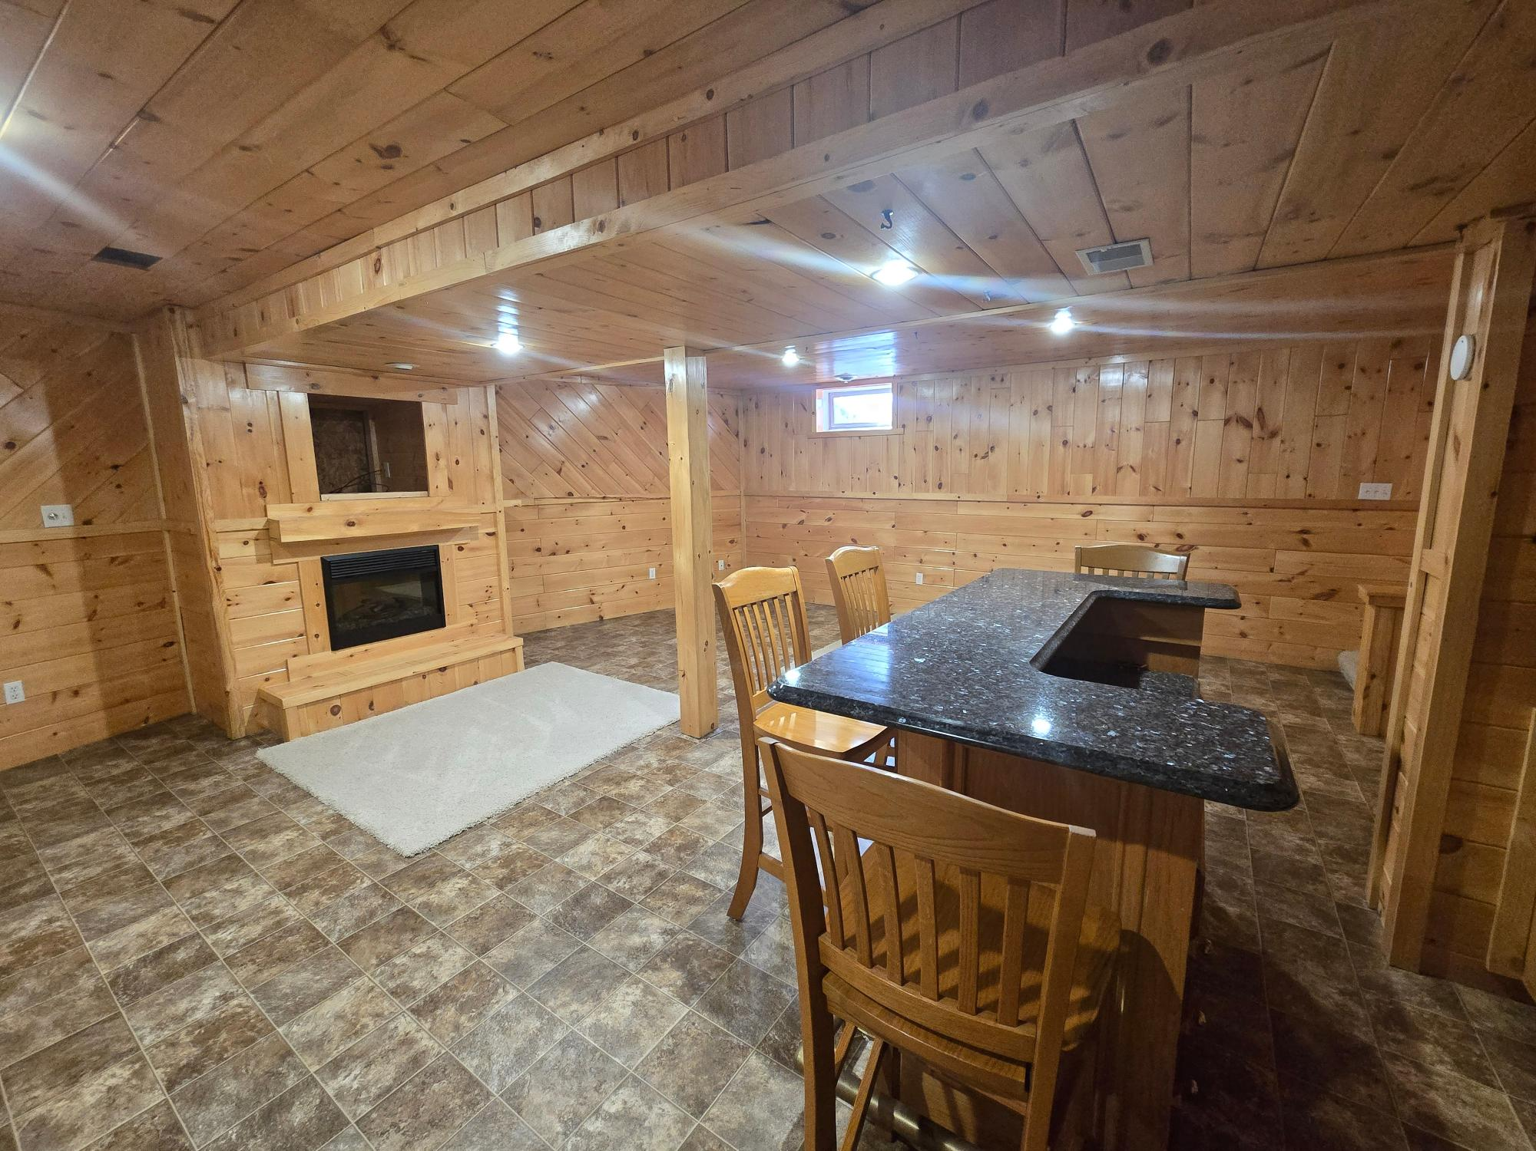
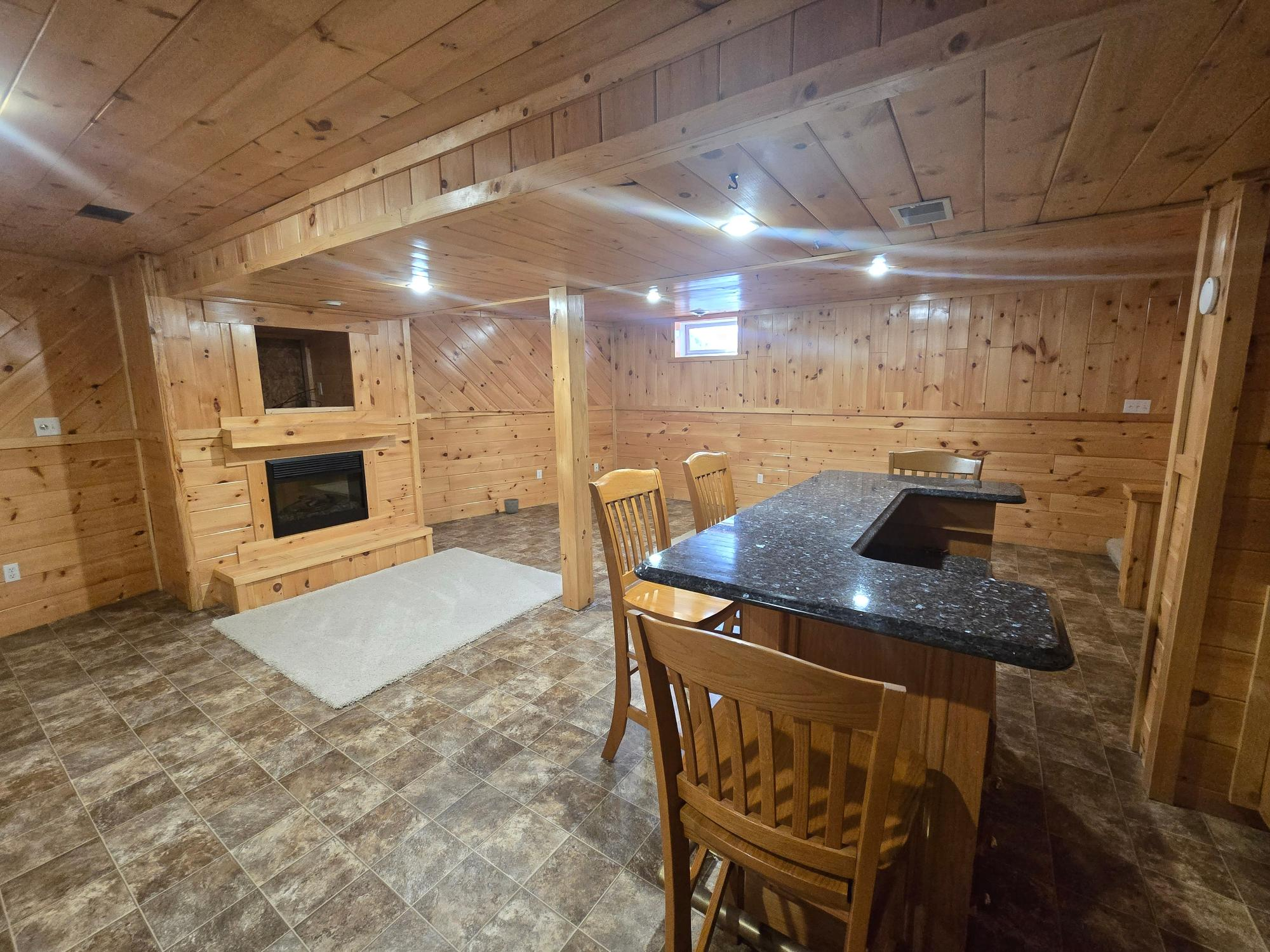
+ planter [503,498,519,514]
